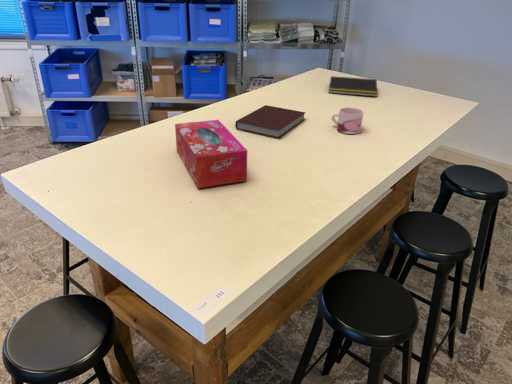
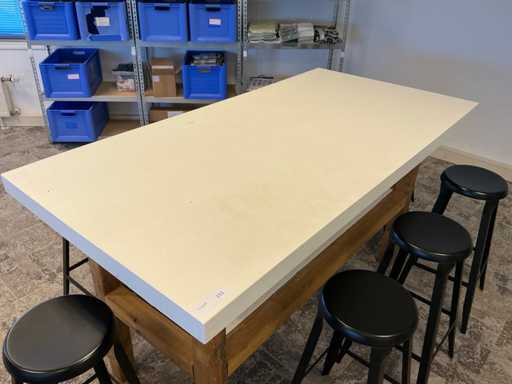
- notepad [328,75,378,98]
- mug [330,106,364,135]
- notebook [234,104,307,139]
- tissue box [174,119,248,189]
